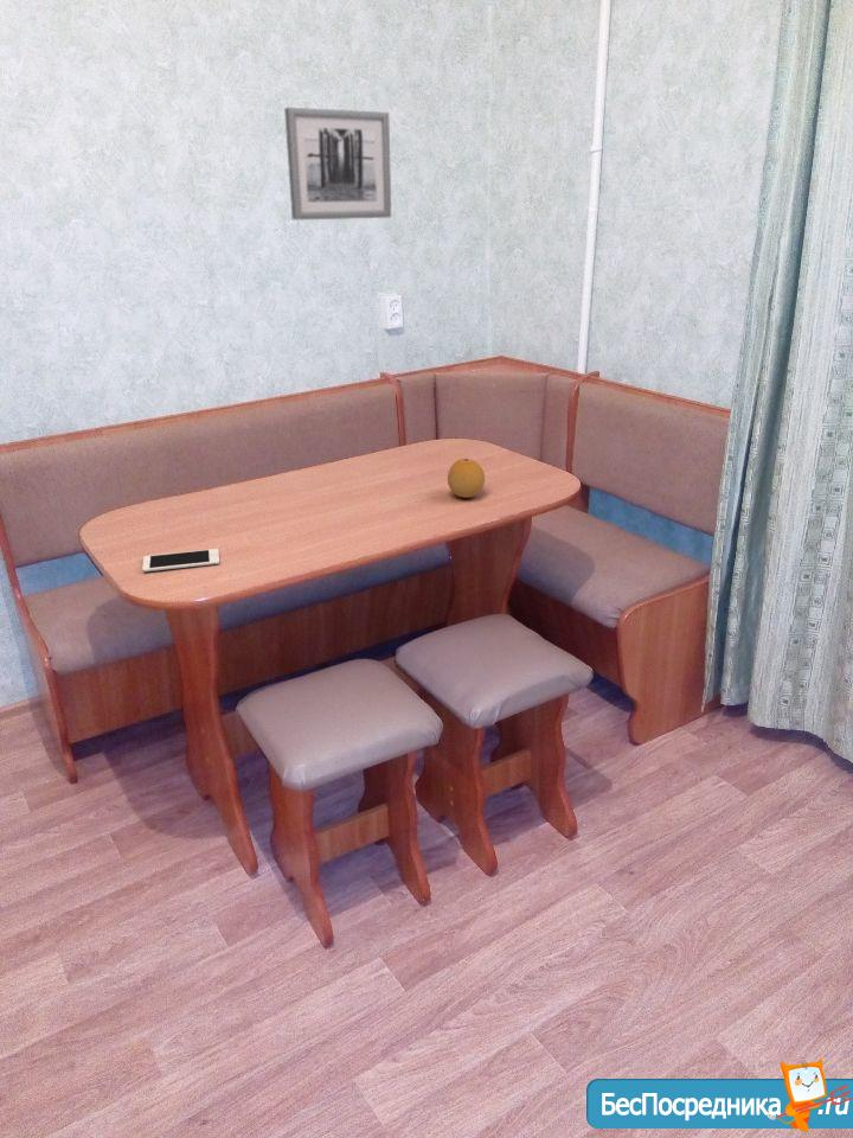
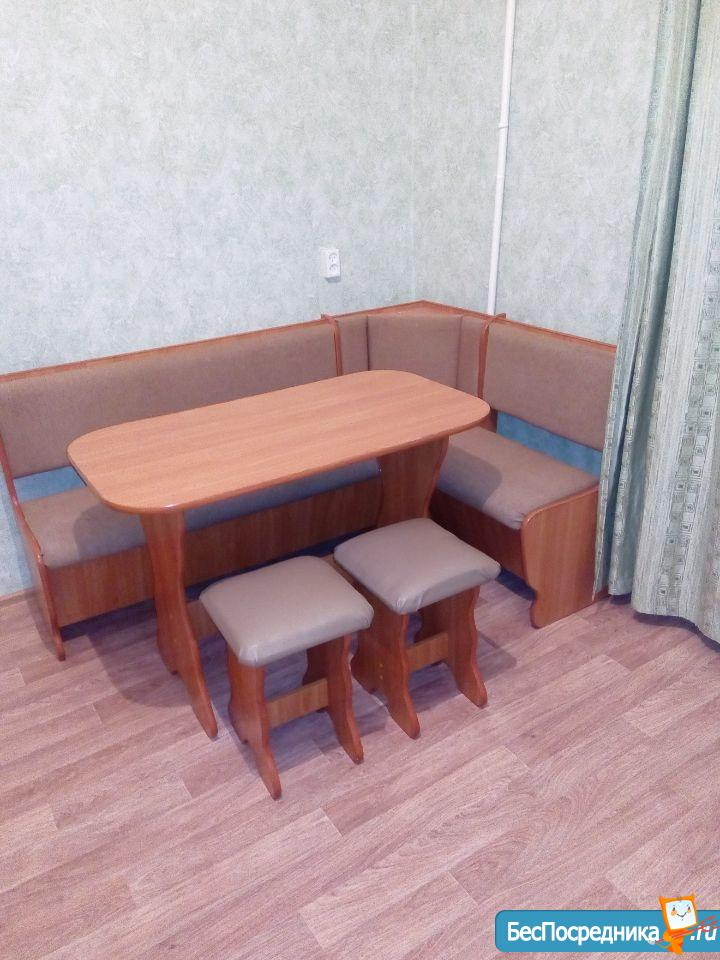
- cell phone [141,548,220,573]
- wall art [283,107,392,220]
- fruit [447,458,486,499]
